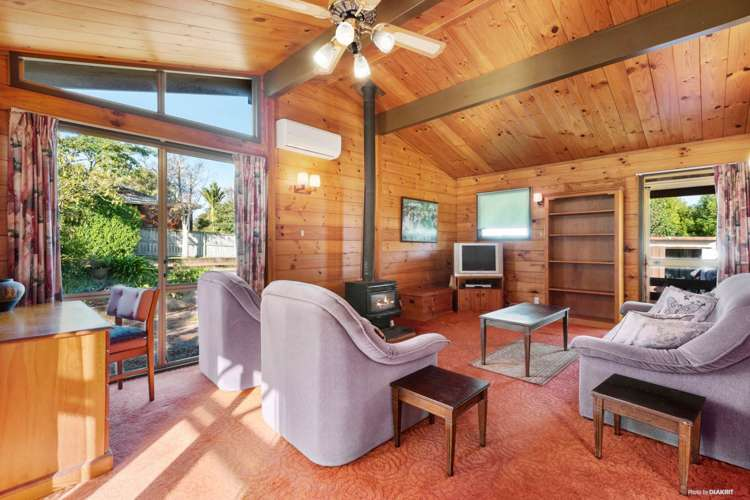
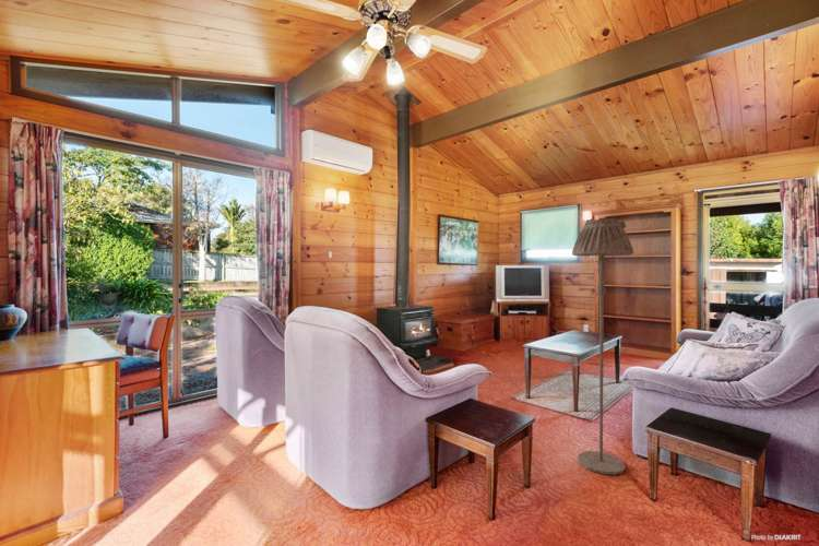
+ floor lamp [571,217,634,476]
